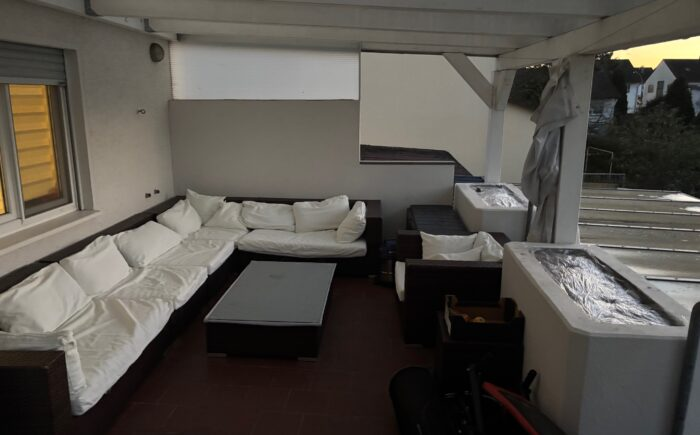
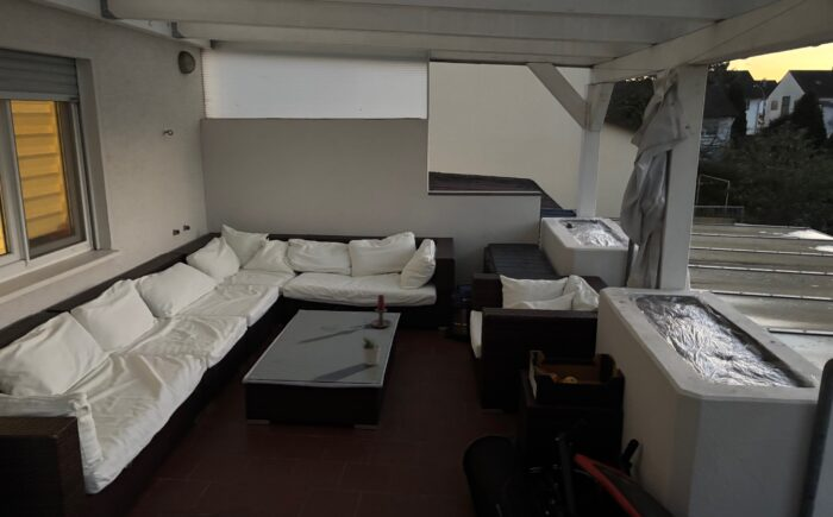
+ potted plant [361,335,382,366]
+ candle holder [362,294,393,329]
